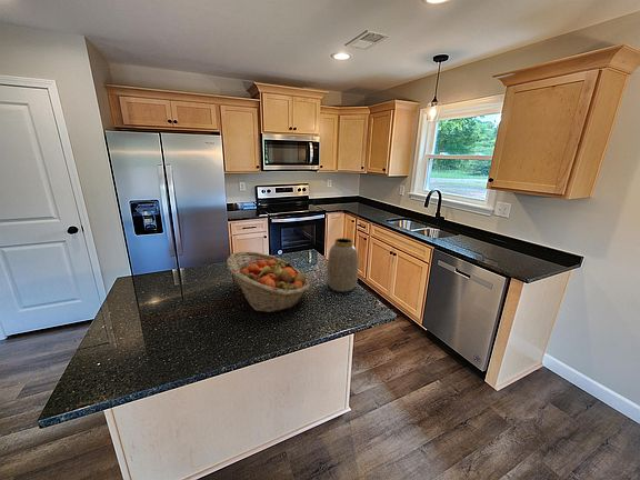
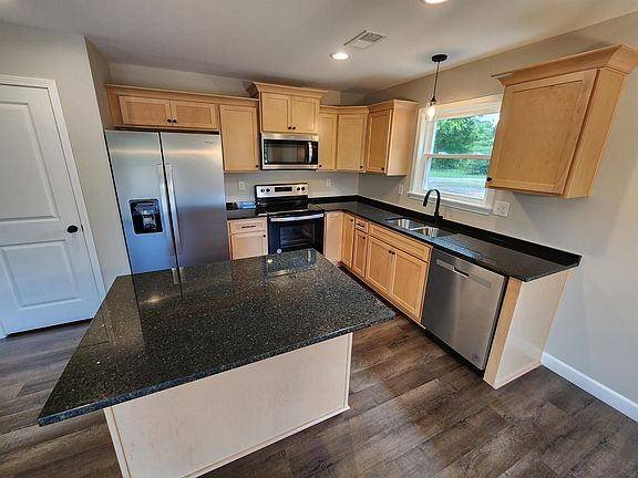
- fruit basket [226,250,311,313]
- vase [326,237,359,292]
